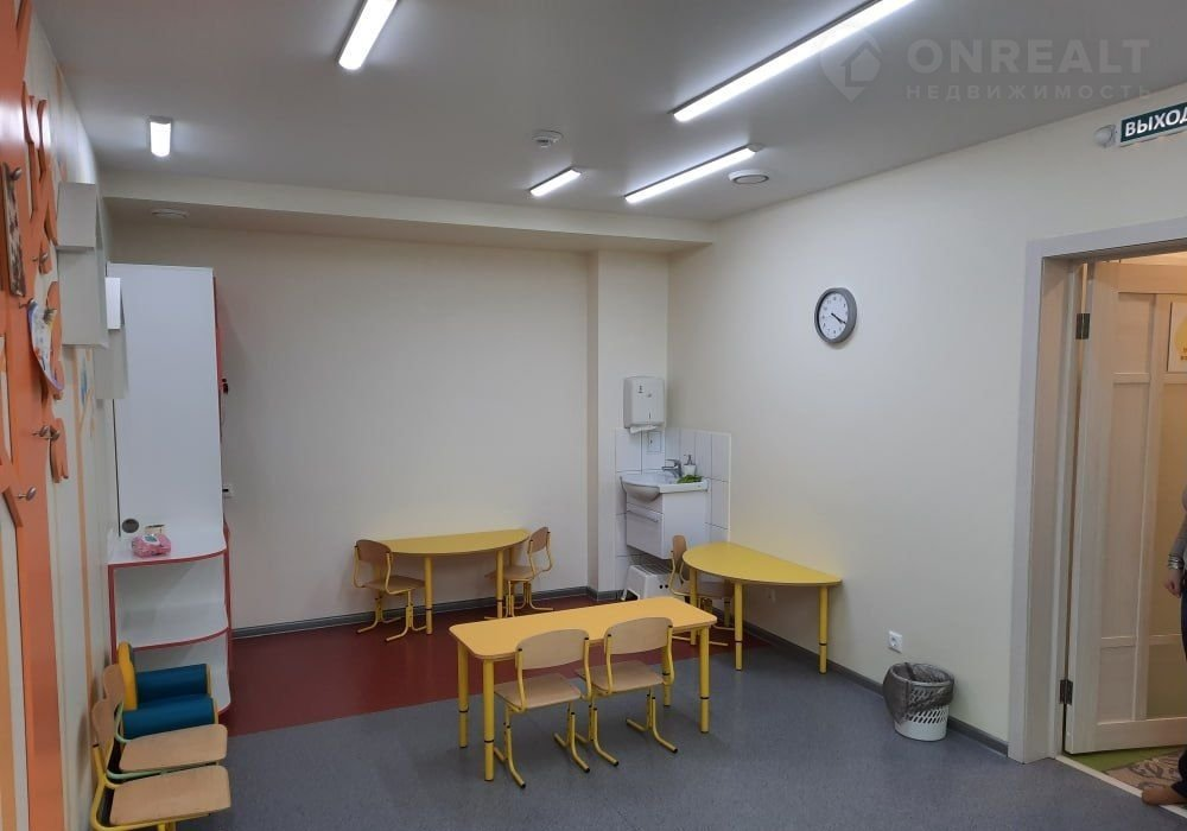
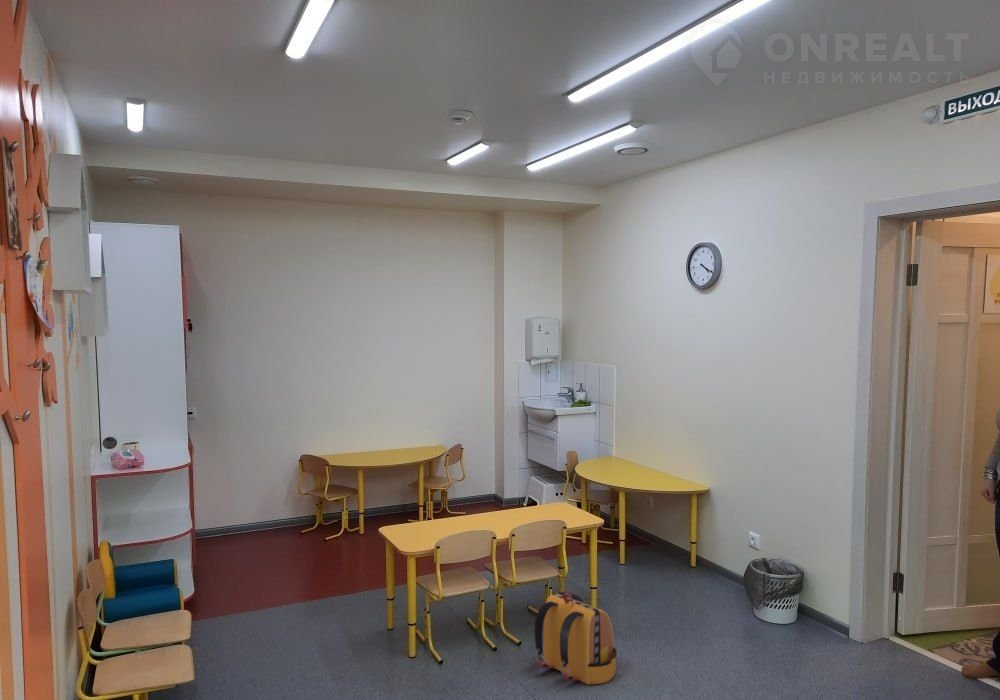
+ backpack [534,591,617,686]
